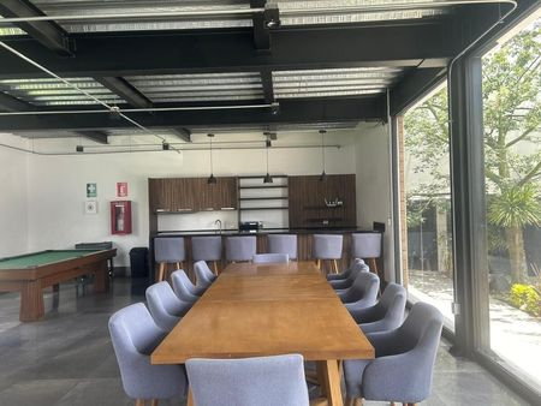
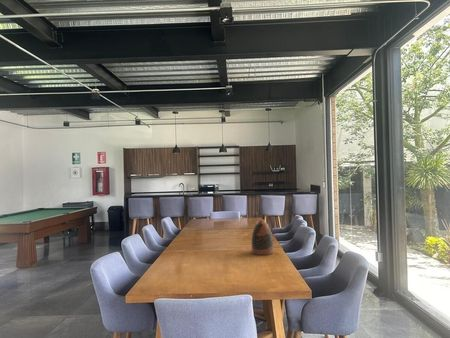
+ decorative vase [251,219,275,256]
